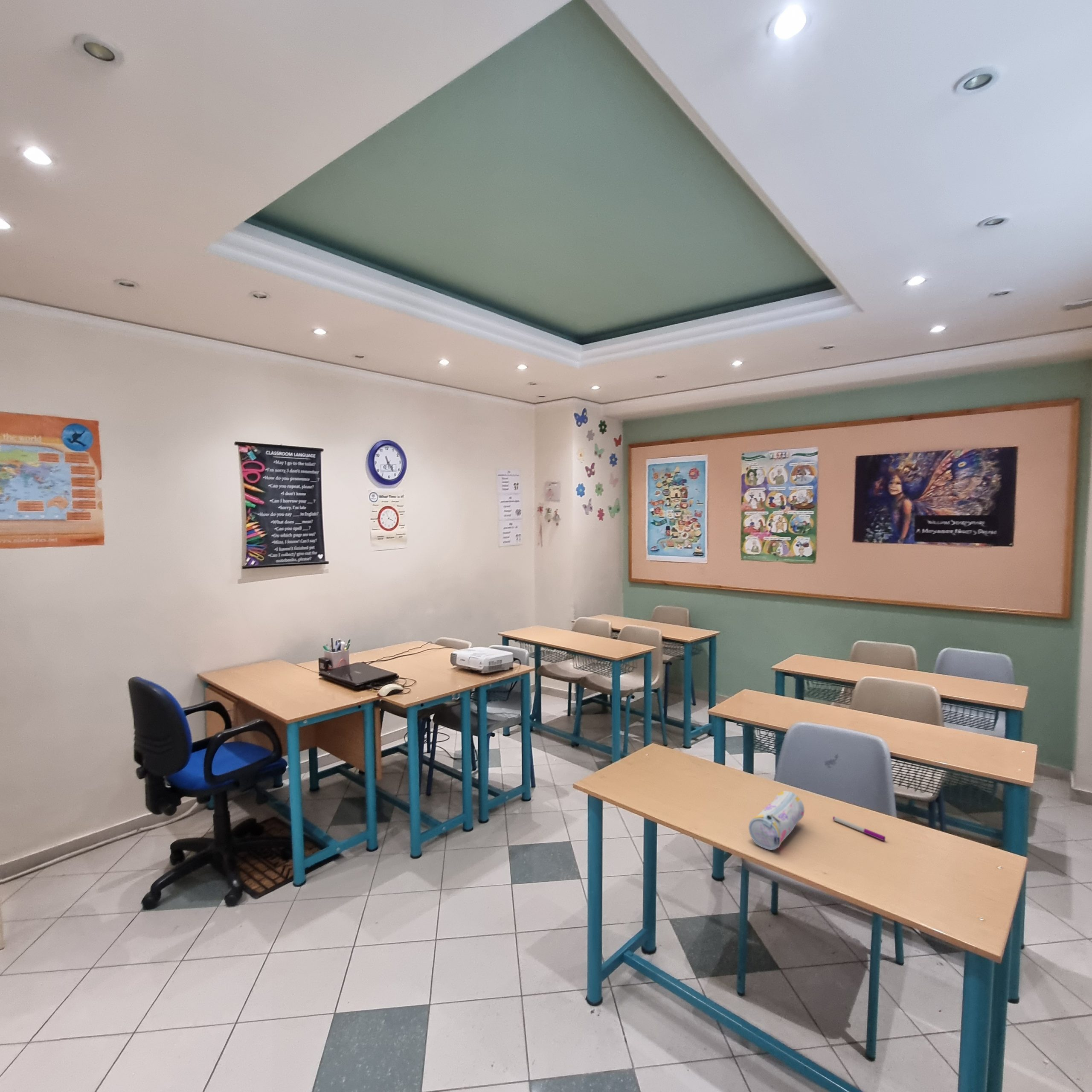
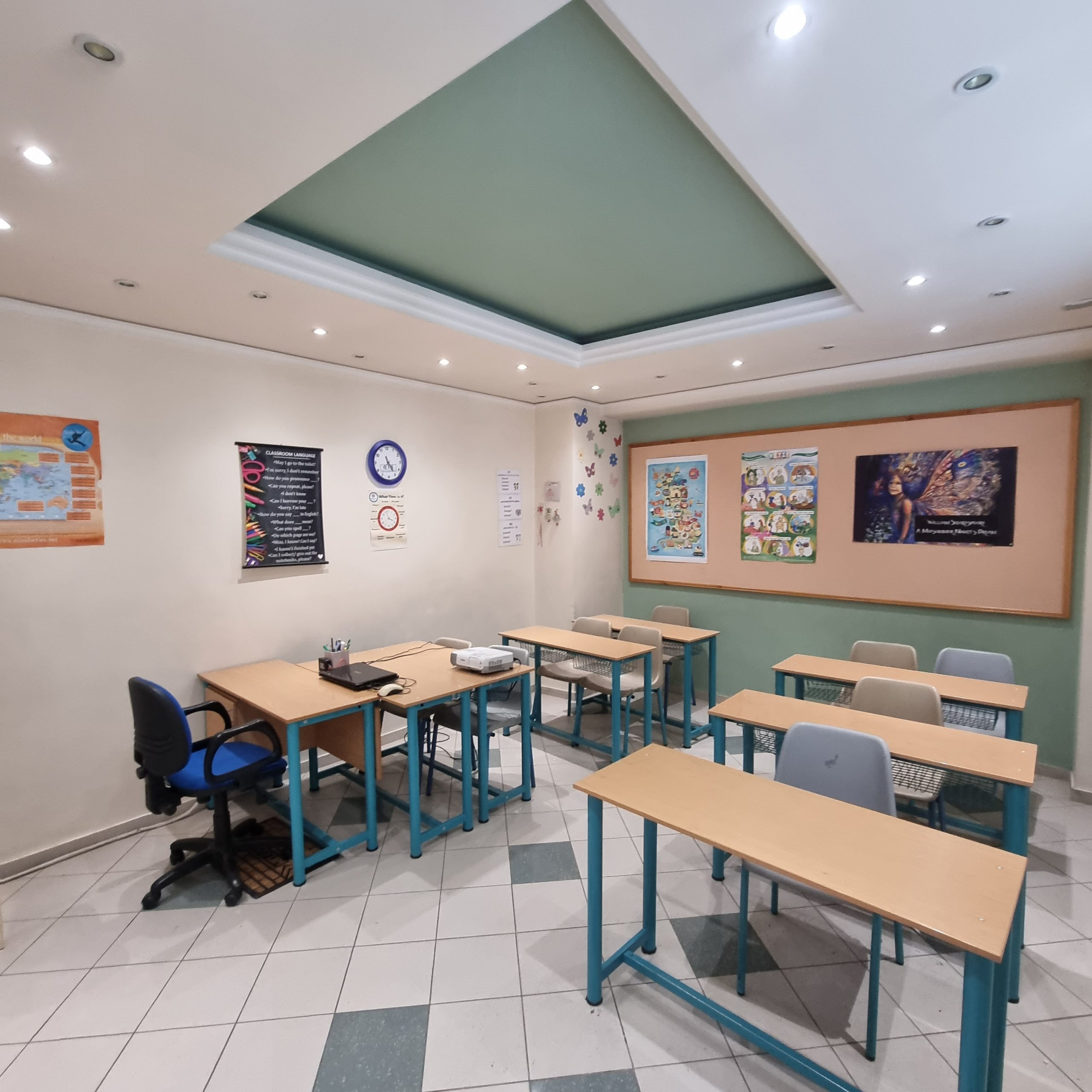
- pen [832,816,886,841]
- pencil case [748,790,805,851]
